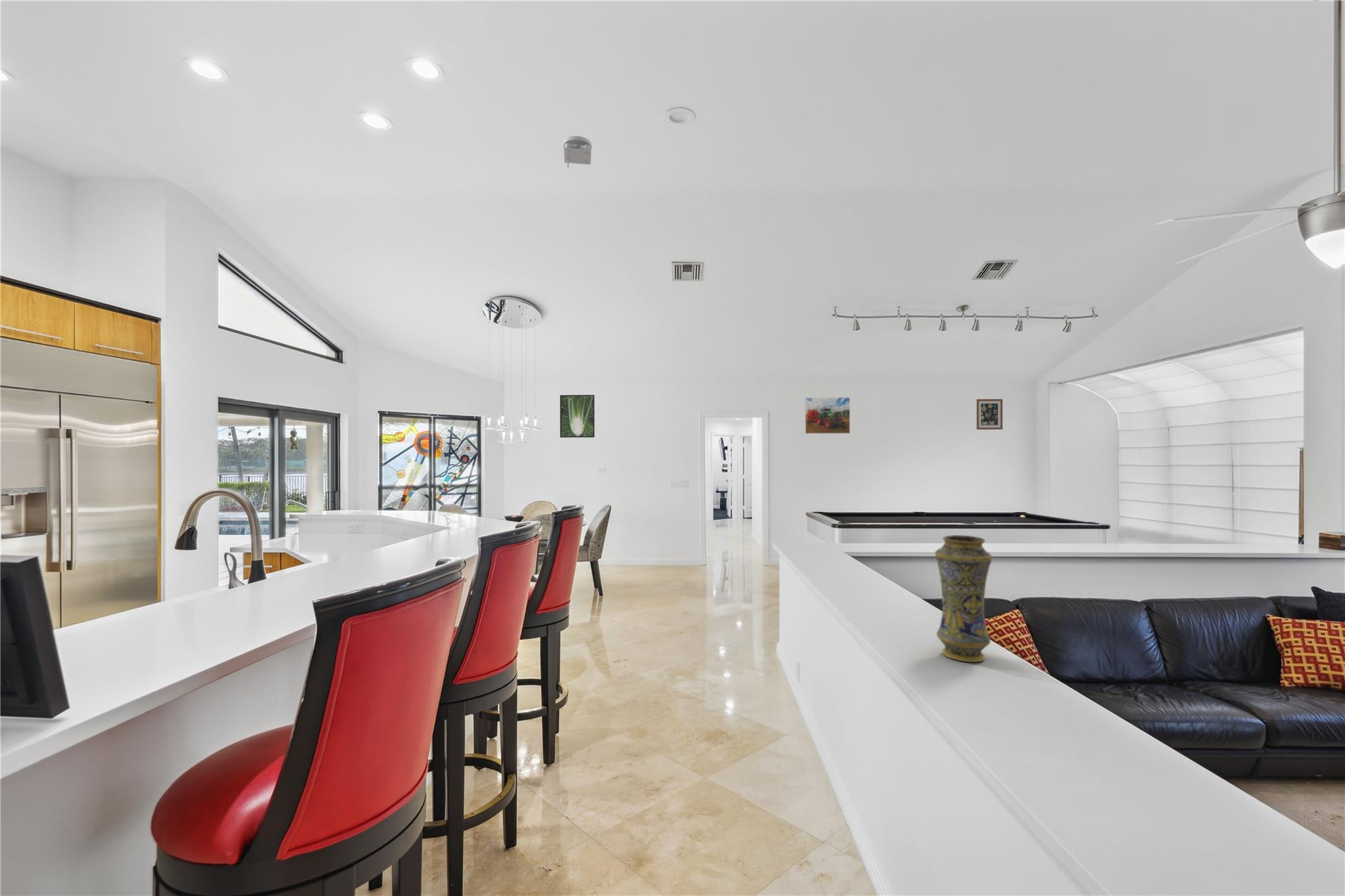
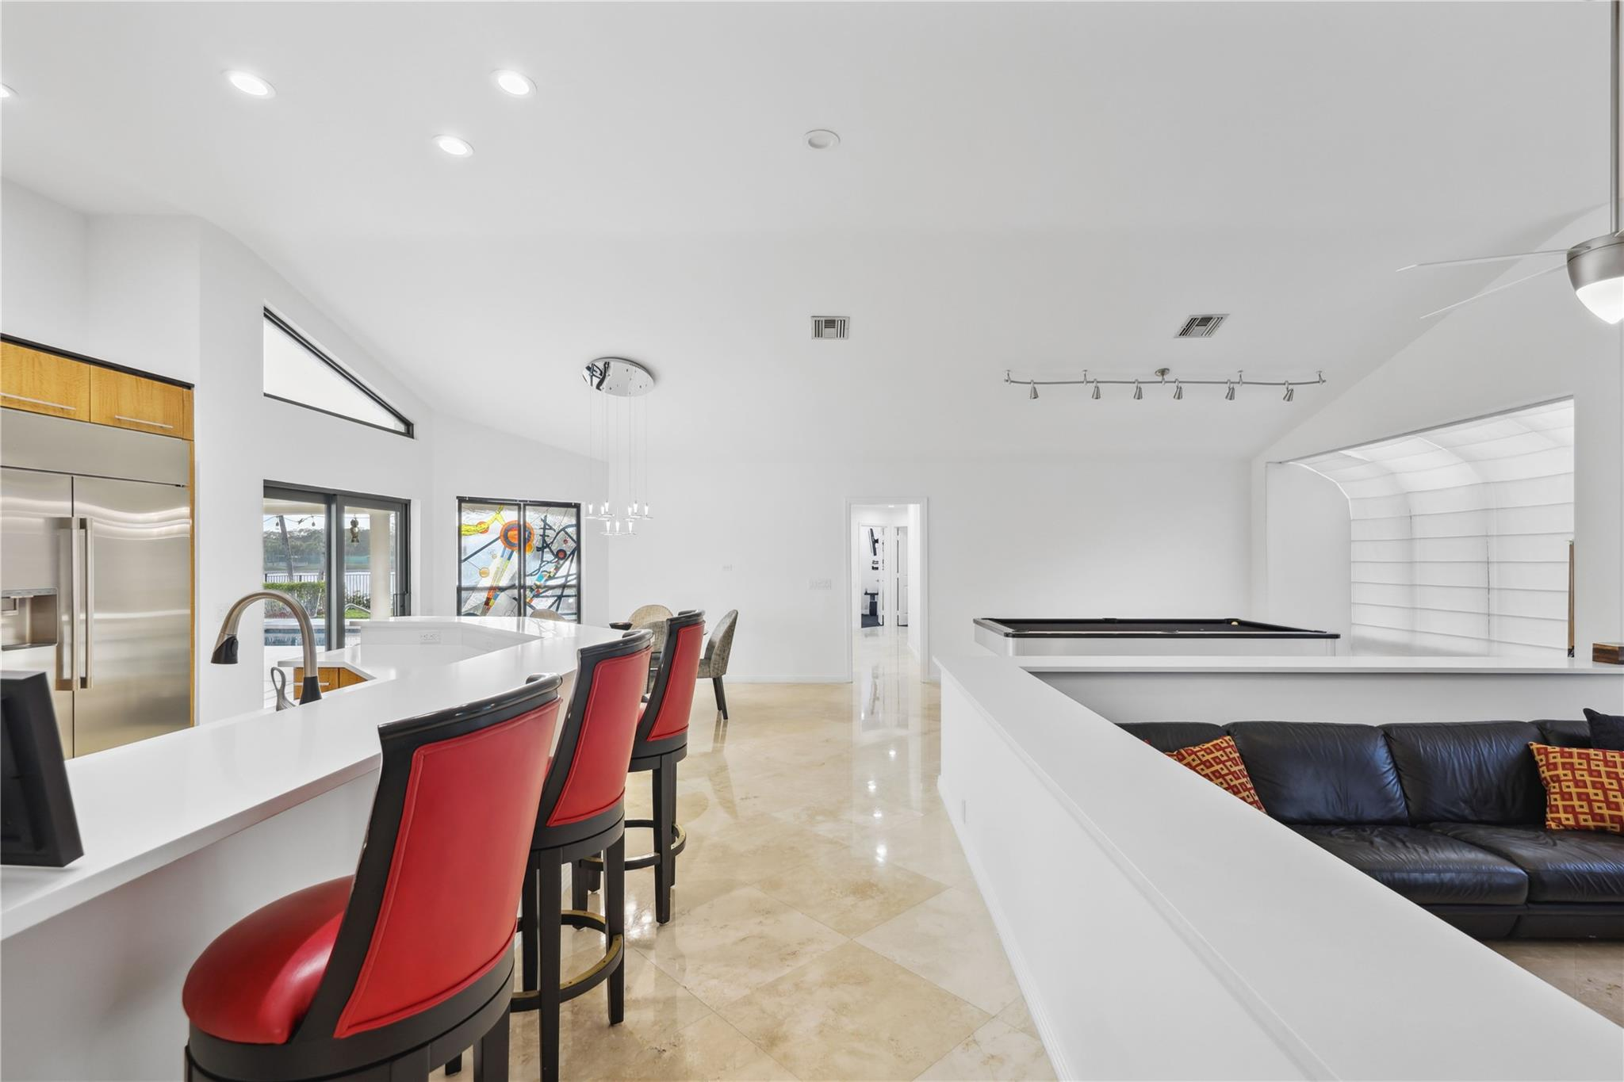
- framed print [560,395,595,438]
- wall art [976,398,1003,430]
- smoke detector [563,135,592,168]
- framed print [805,396,850,435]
- vase [935,534,993,663]
